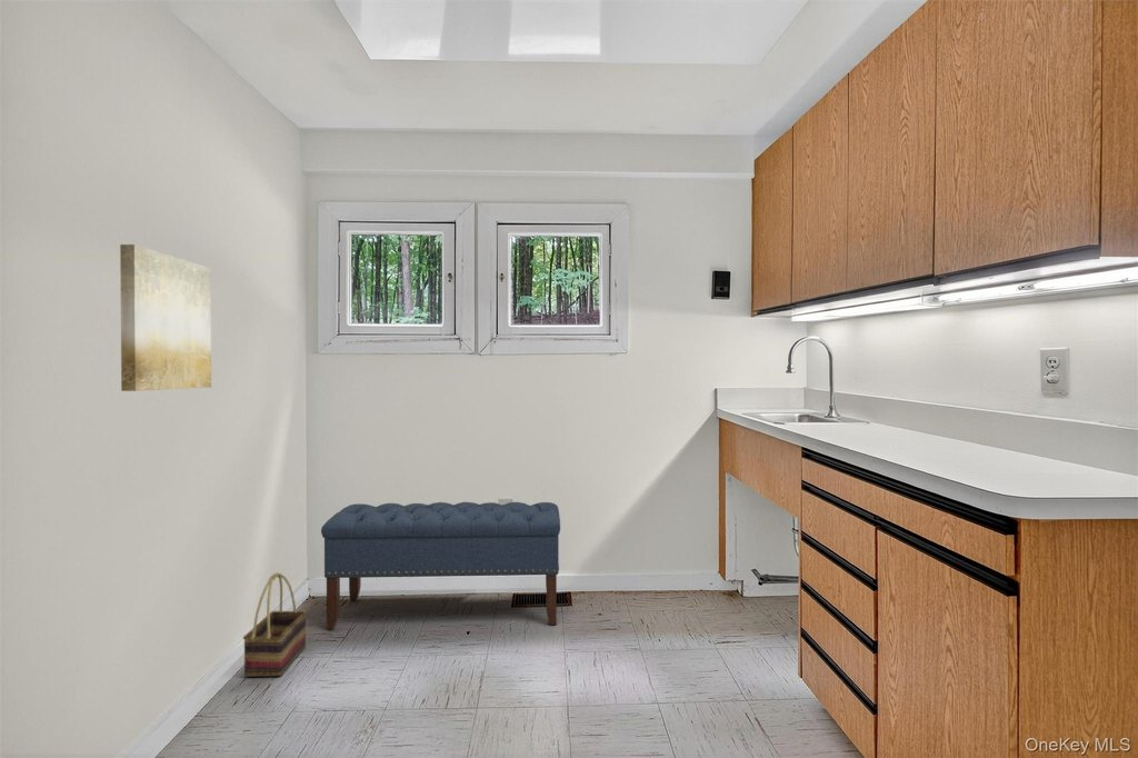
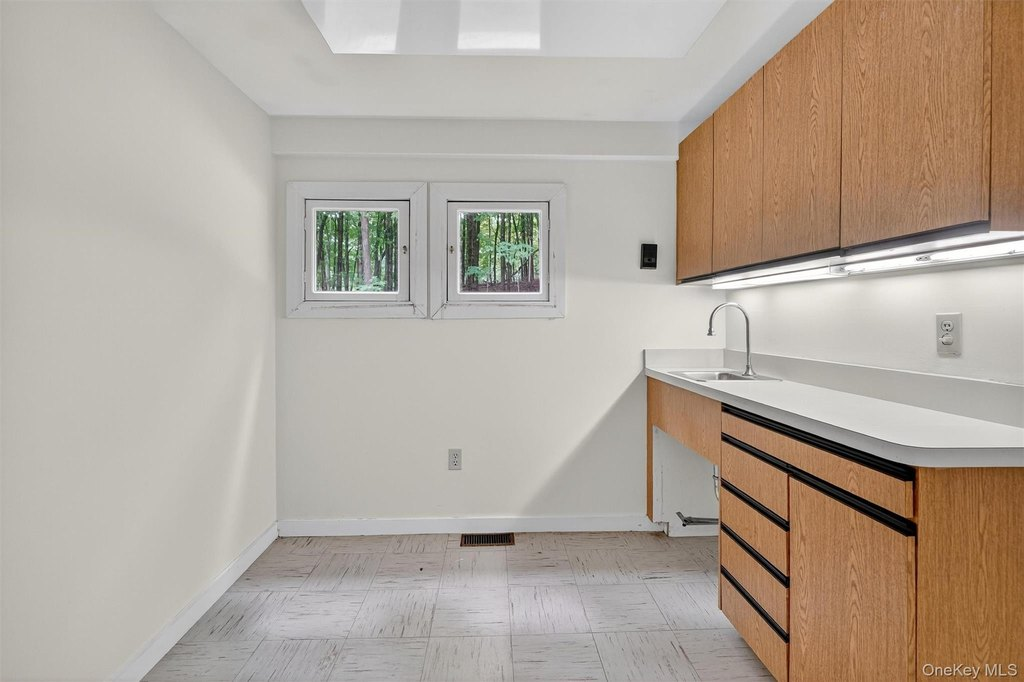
- basket [242,572,308,678]
- bench [320,501,561,630]
- wall art [119,243,212,392]
